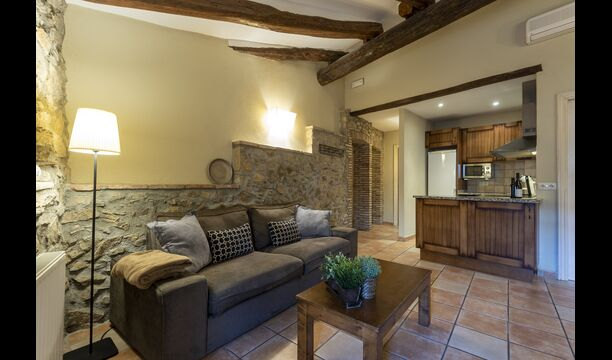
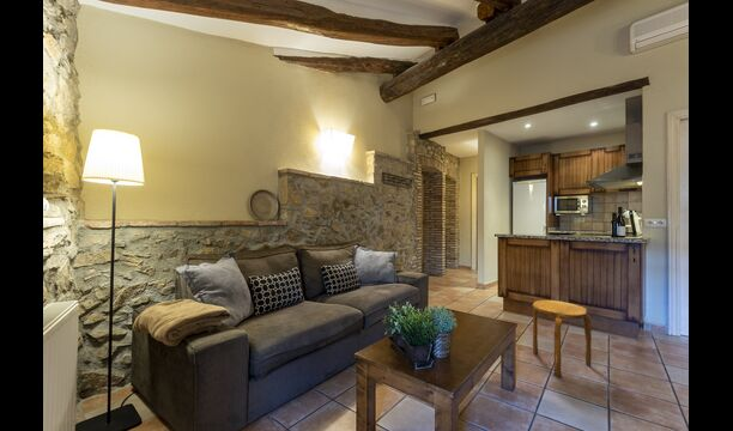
+ stool [531,299,593,378]
